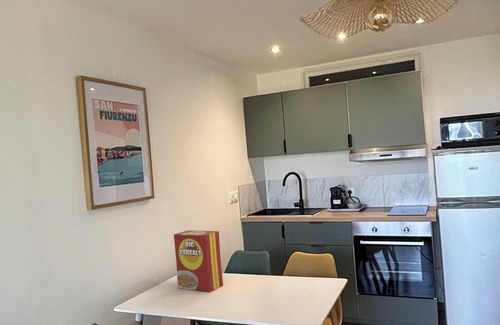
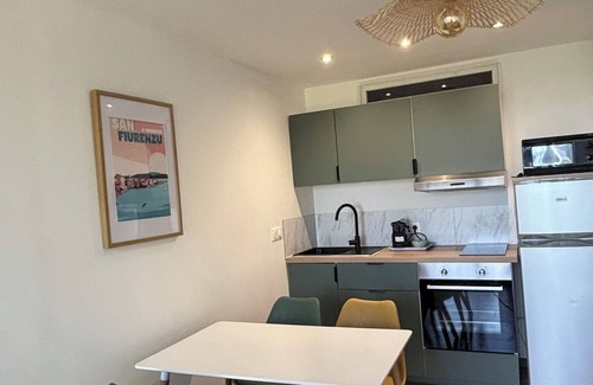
- cereal box [173,229,224,293]
